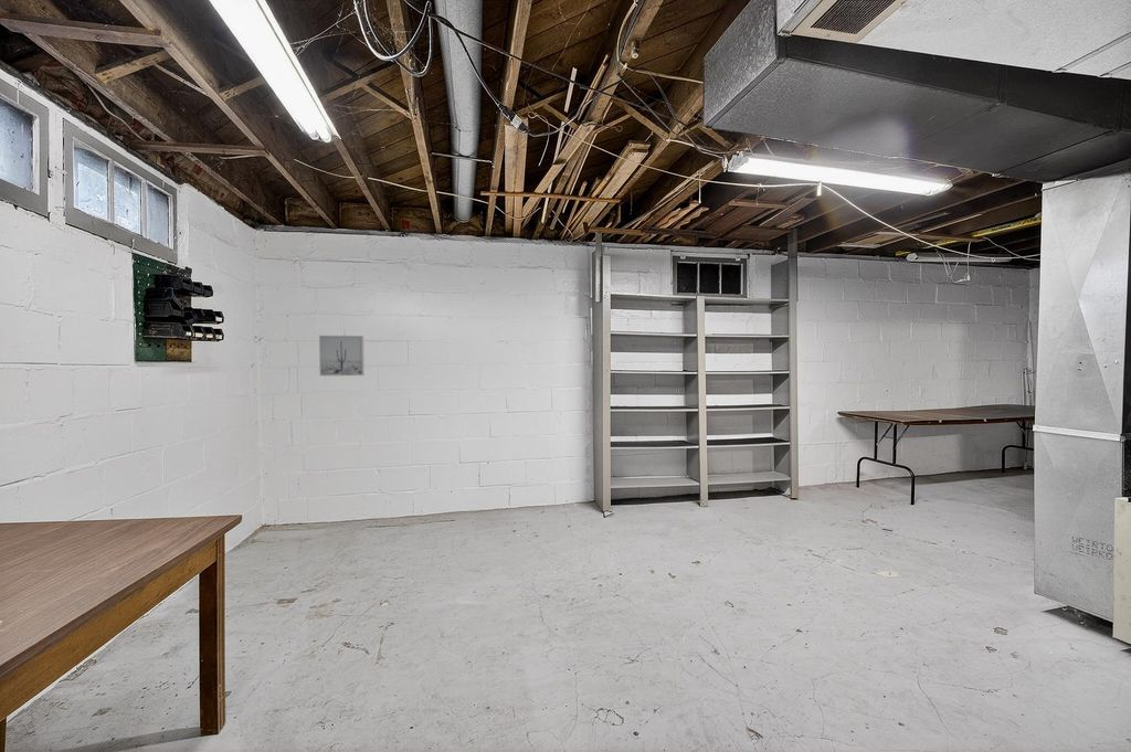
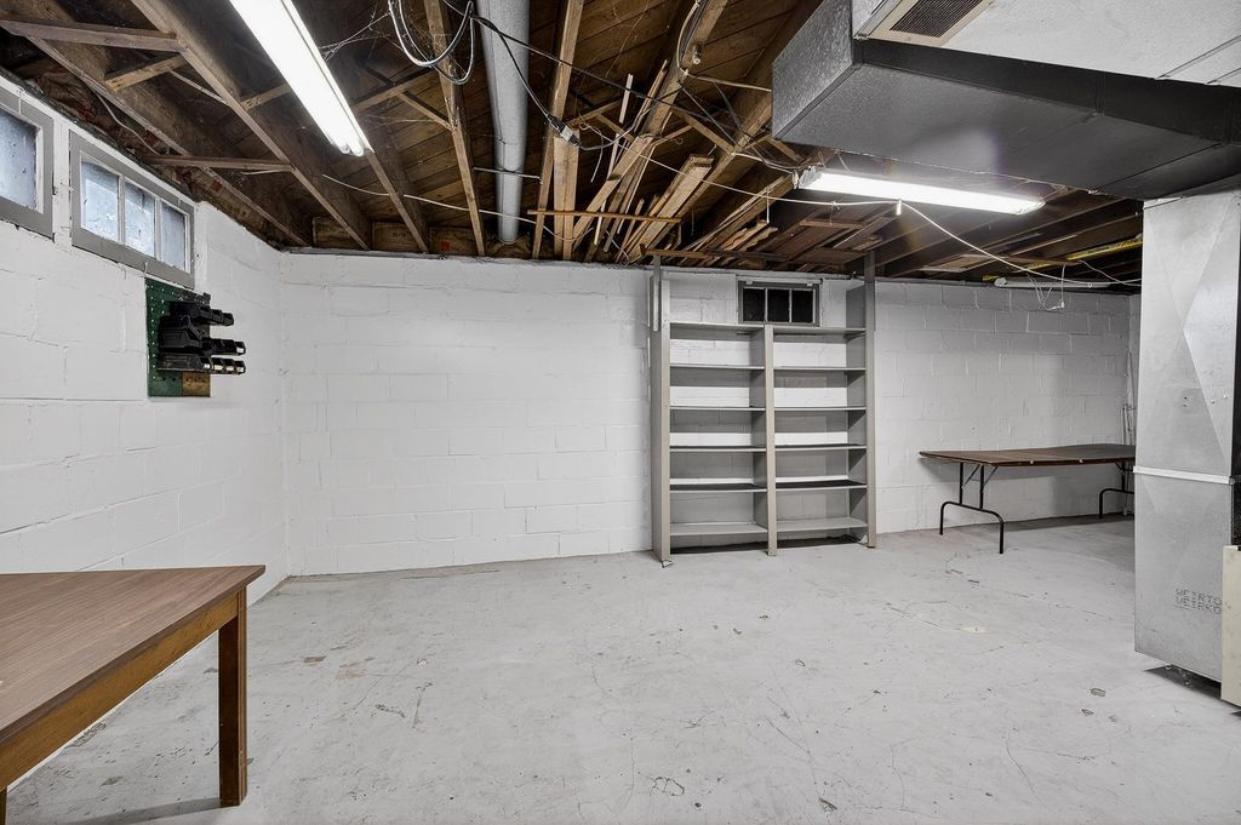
- wall art [318,335,366,377]
